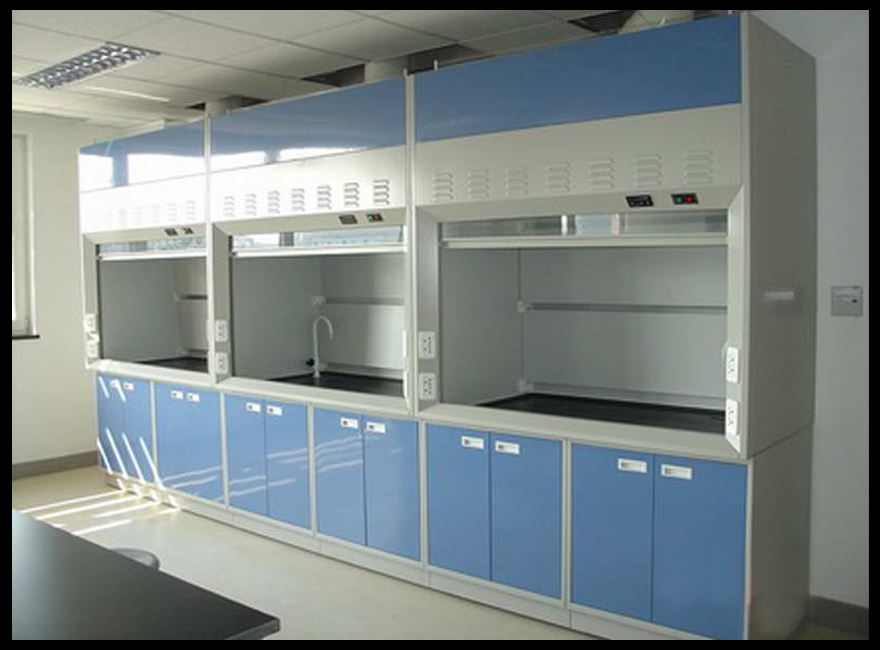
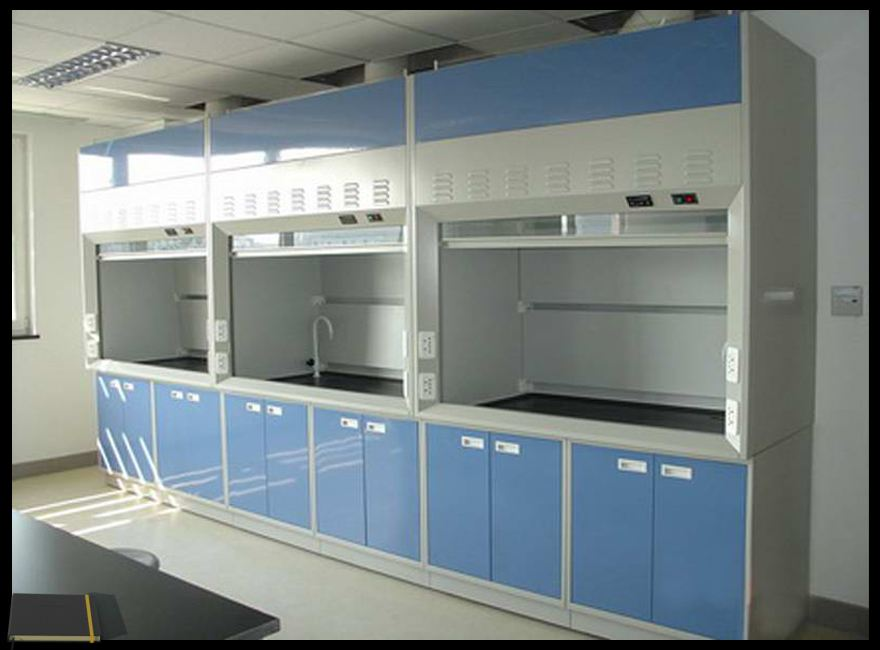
+ notepad [7,592,103,650]
